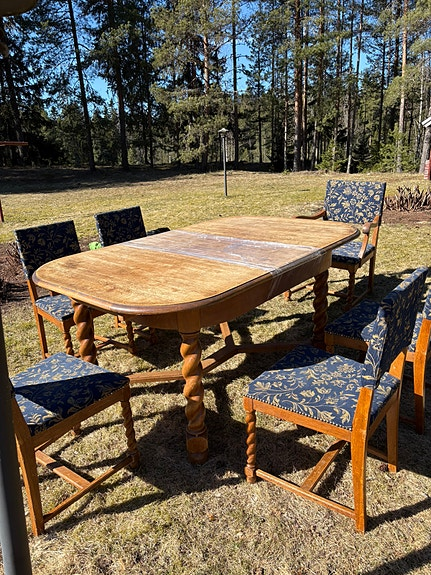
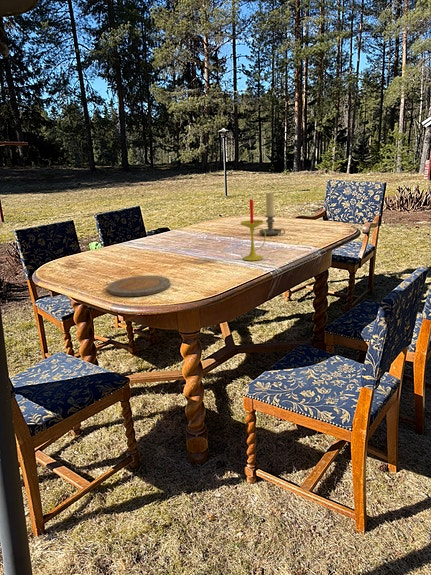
+ plate [106,275,172,297]
+ candle [239,199,267,262]
+ candle holder [258,192,286,236]
